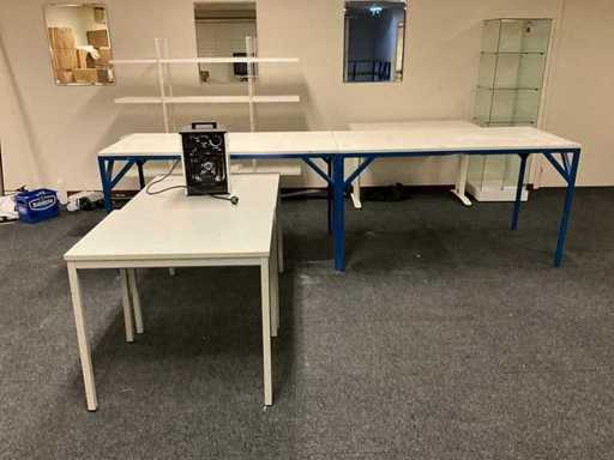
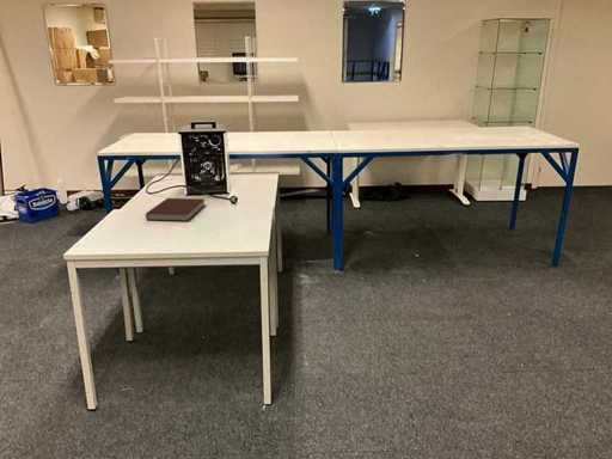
+ notebook [145,197,207,222]
